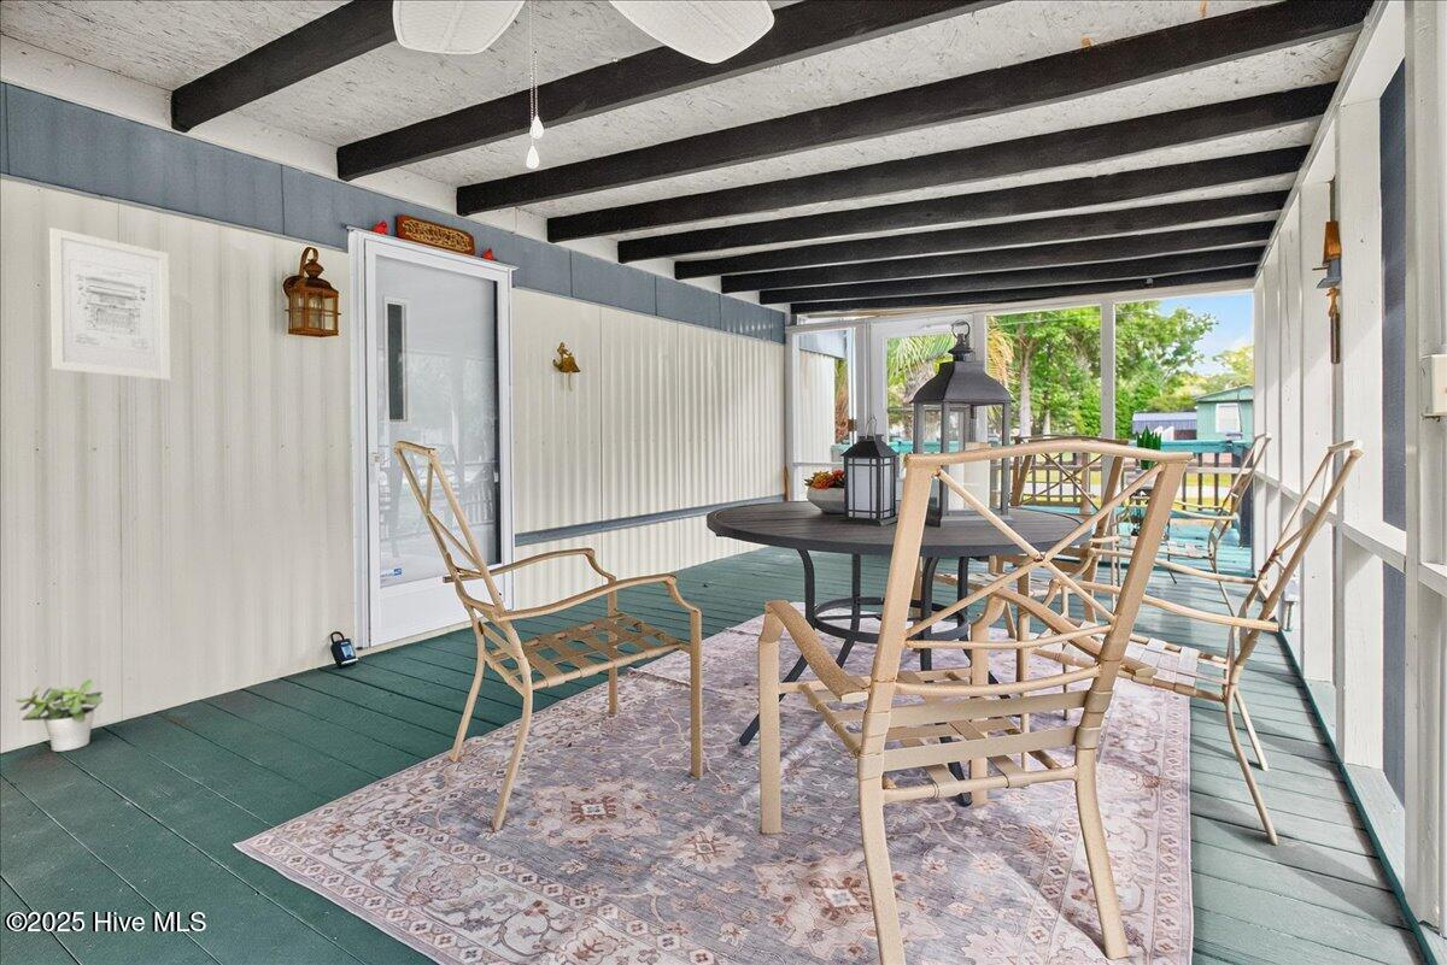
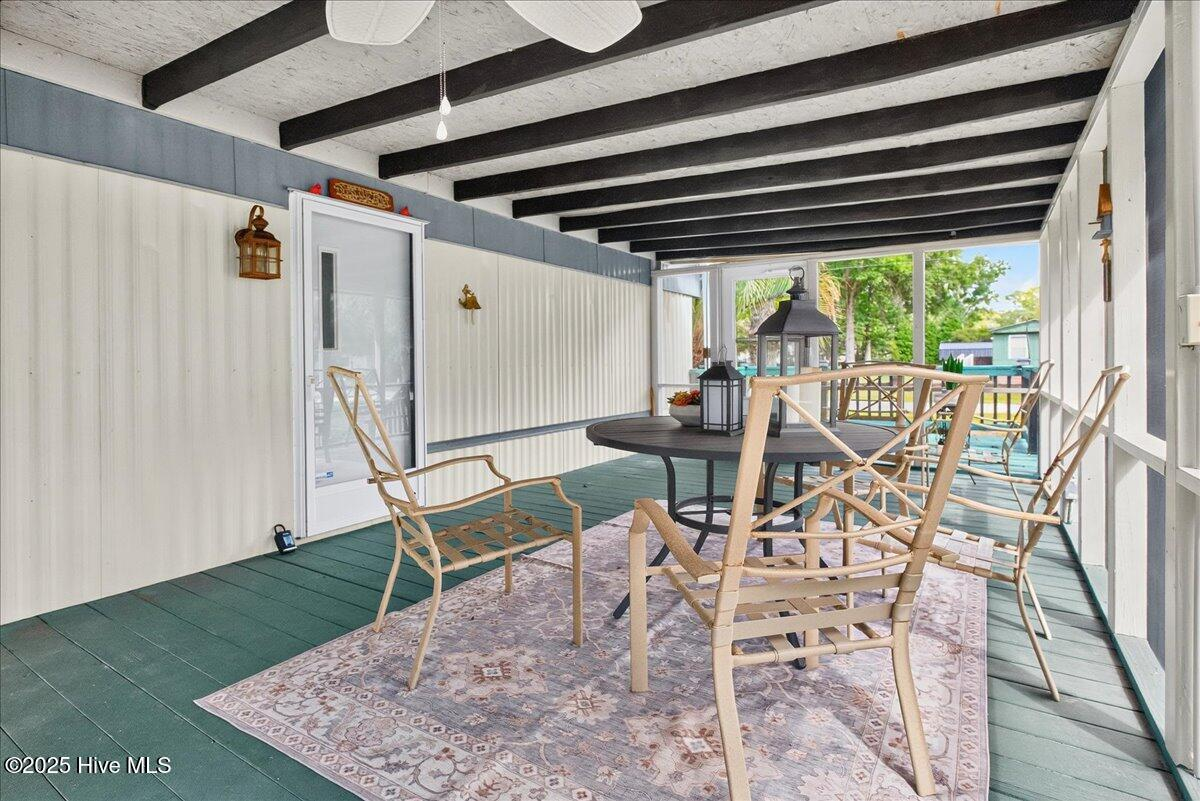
- wall art [48,226,171,381]
- potted plant [14,678,105,753]
